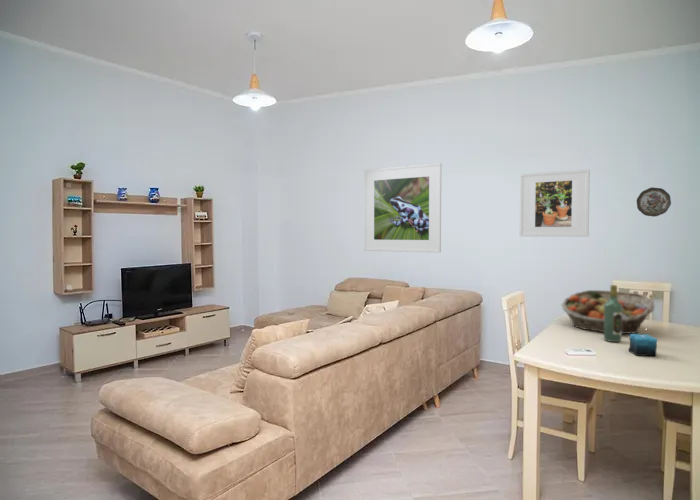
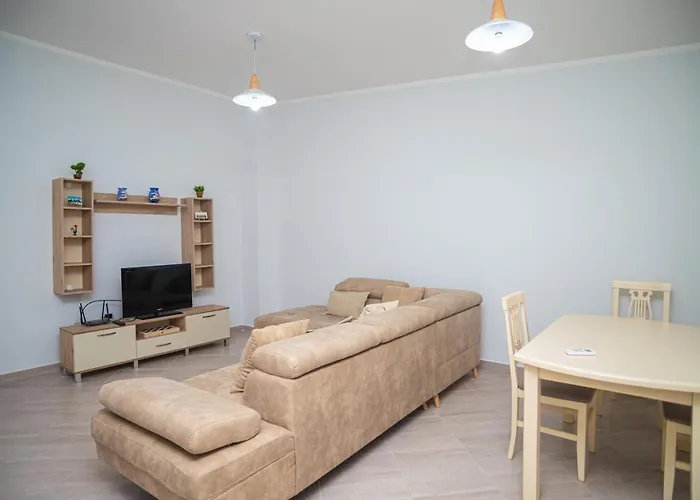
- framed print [363,162,442,254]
- decorative plate [636,186,672,218]
- fruit basket [560,289,656,335]
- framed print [519,168,591,238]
- wine bottle [603,284,623,343]
- candle [628,333,658,357]
